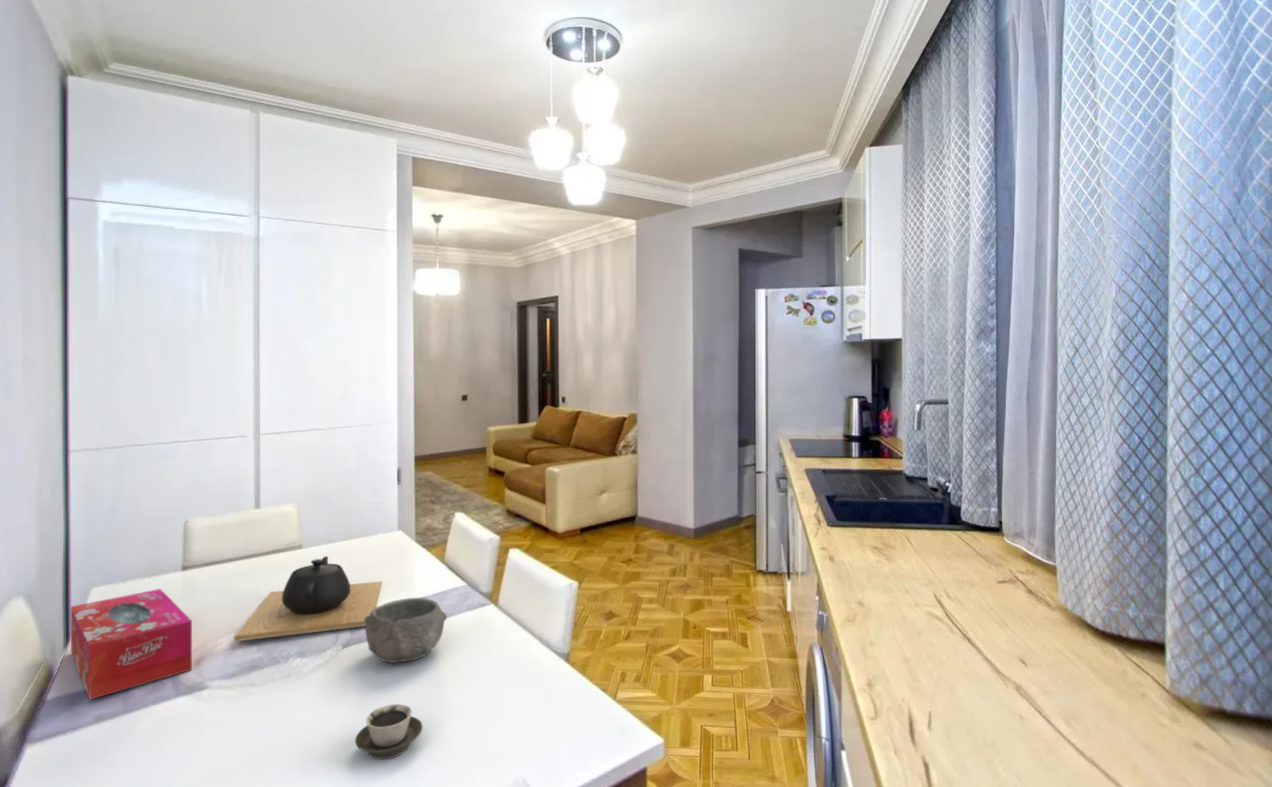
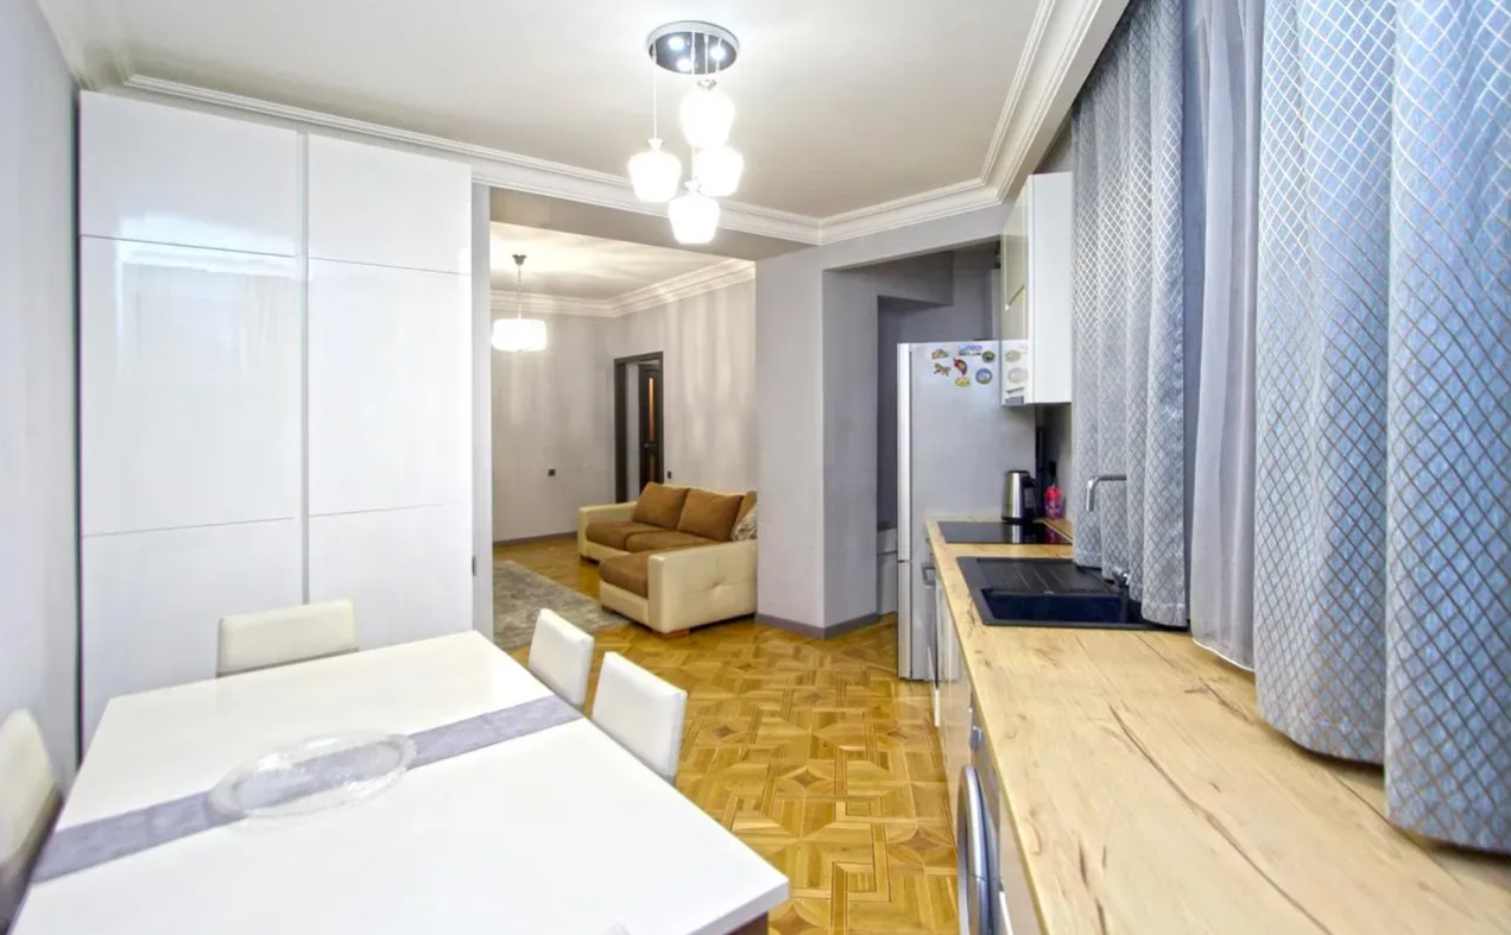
- tissue box [70,588,193,700]
- bowl [364,597,448,663]
- teapot [233,555,383,642]
- cup [354,703,424,760]
